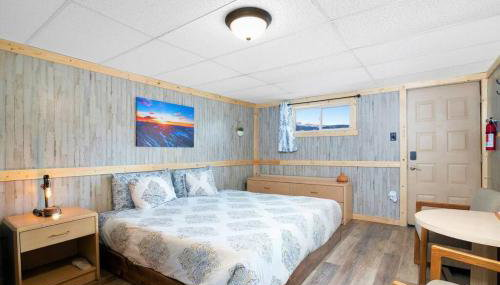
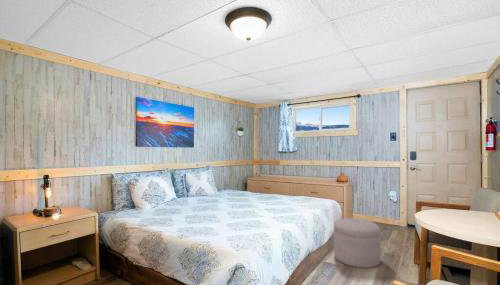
+ ottoman [332,217,382,269]
